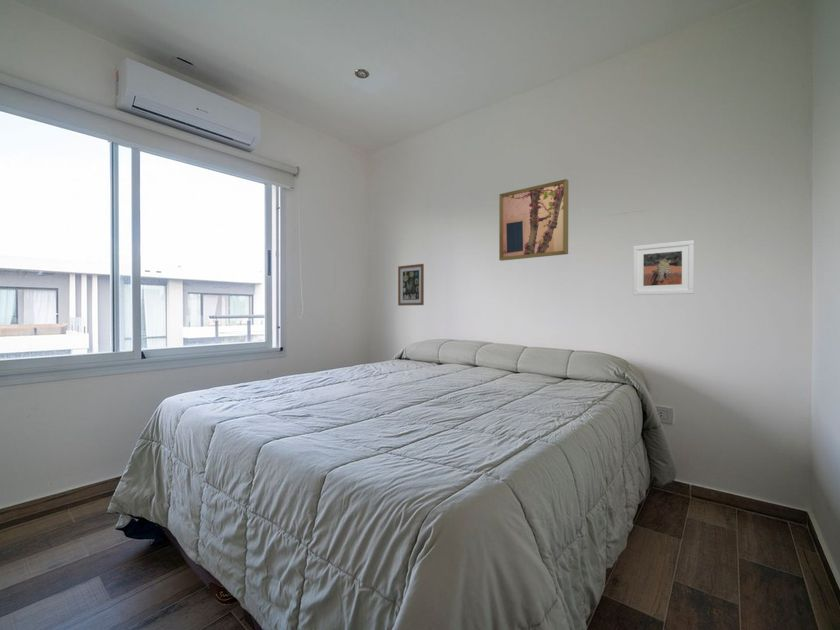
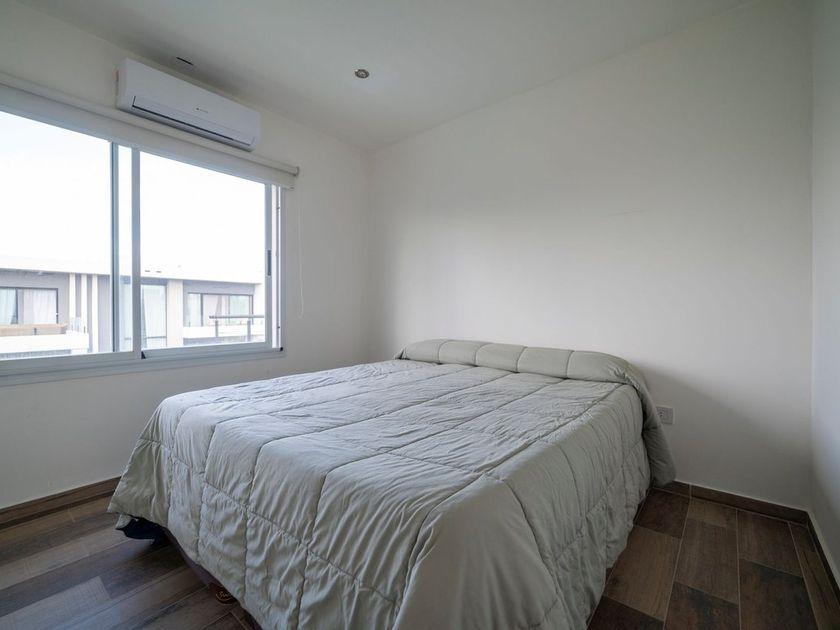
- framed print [632,239,695,296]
- wall art [498,178,569,262]
- wall art [397,263,425,307]
